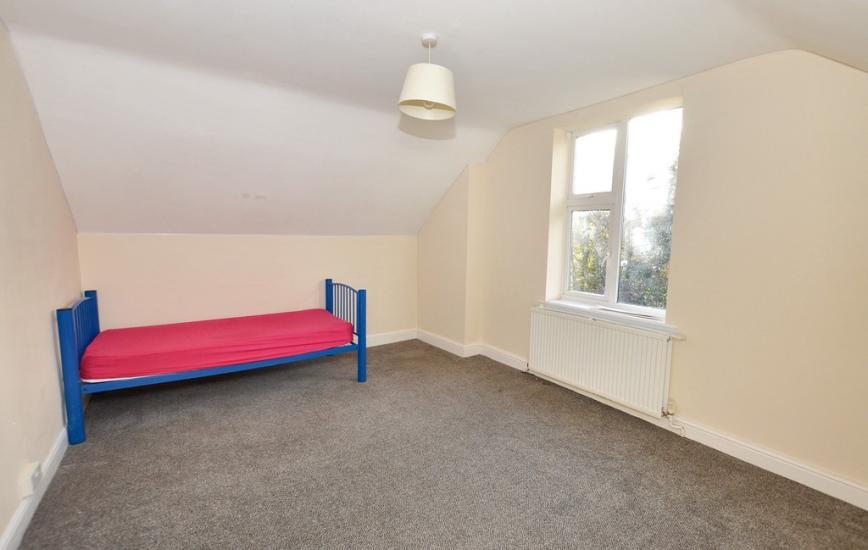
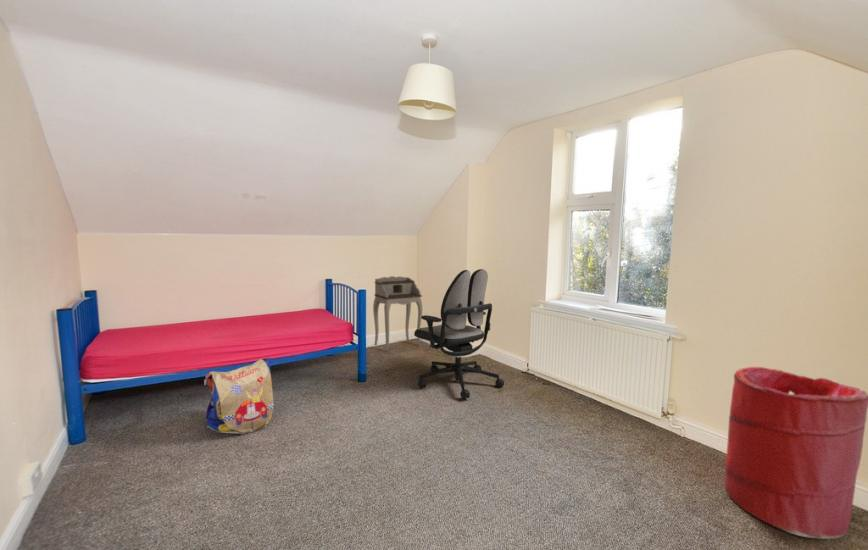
+ office chair [413,268,505,400]
+ desk [372,275,423,352]
+ laundry hamper [724,366,868,540]
+ backpack [202,357,275,435]
